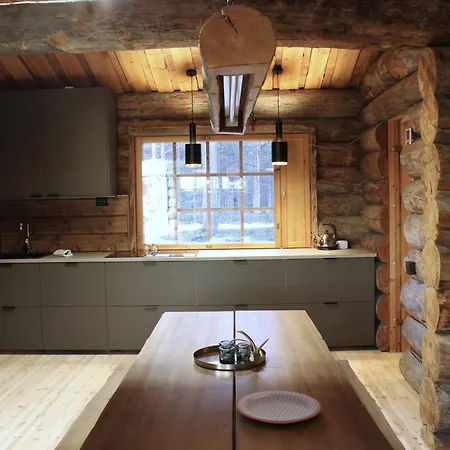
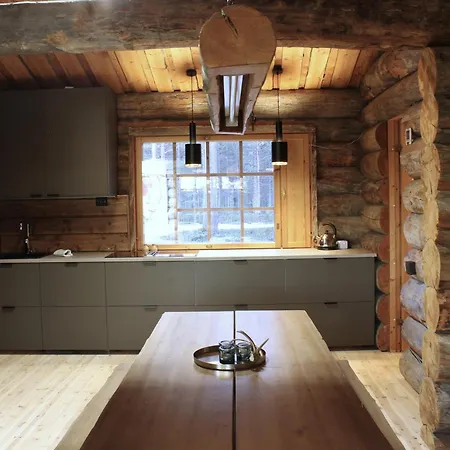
- plate [236,390,322,424]
